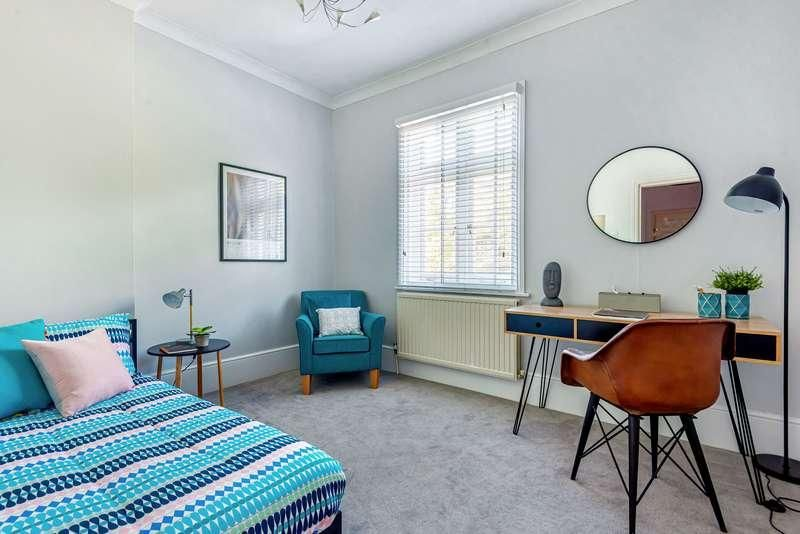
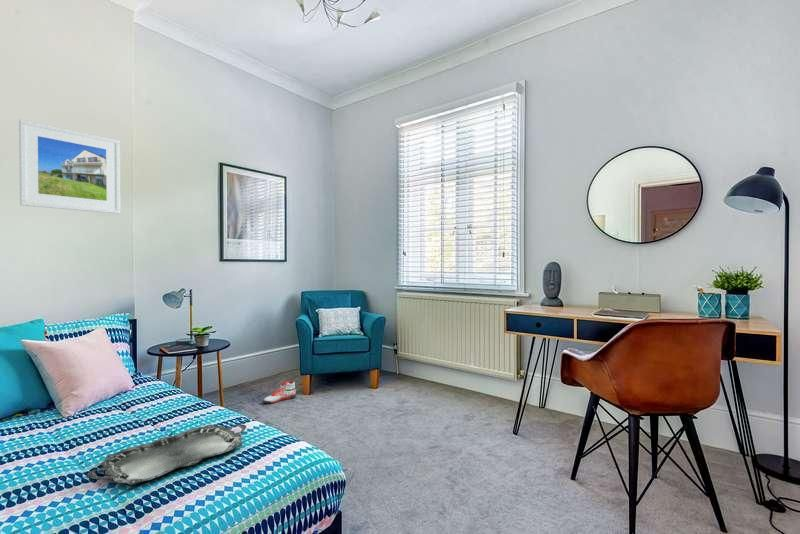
+ sneaker [262,380,297,404]
+ serving tray [86,423,247,486]
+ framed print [18,118,122,215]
